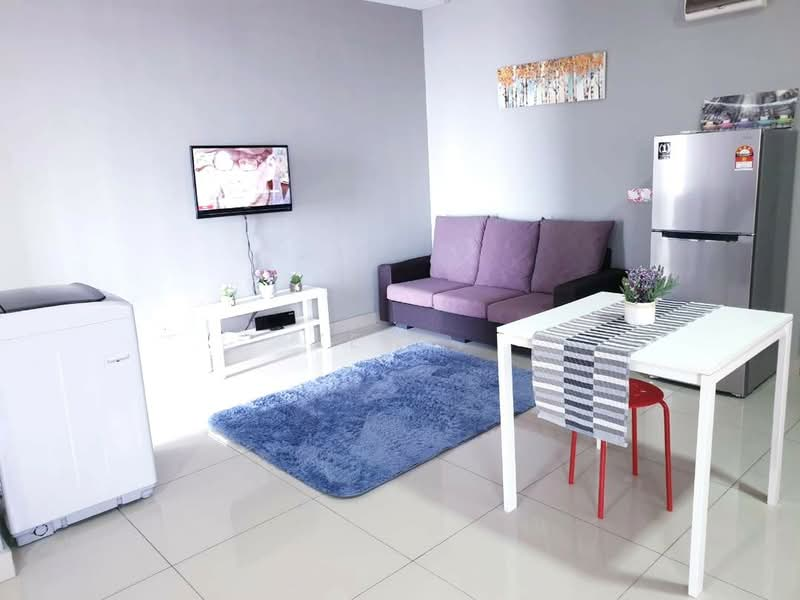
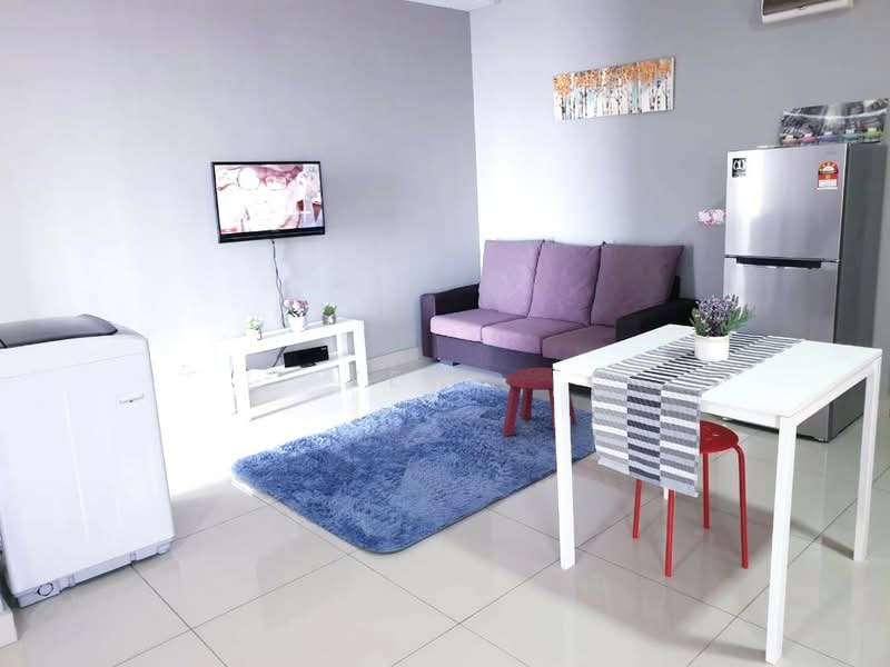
+ stool [502,367,577,439]
